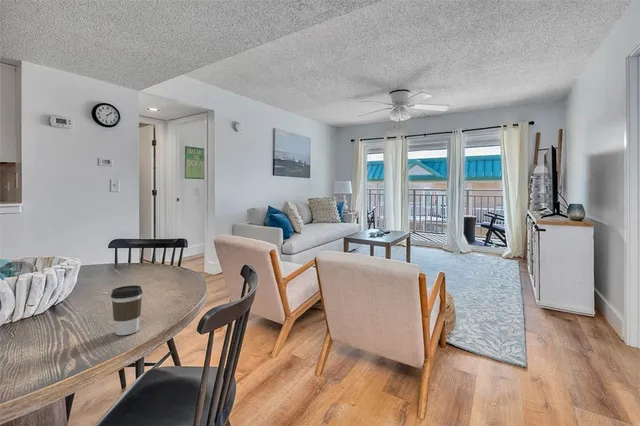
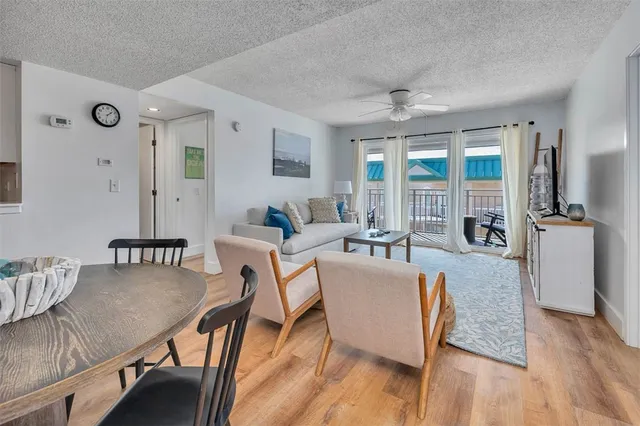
- coffee cup [110,284,143,336]
